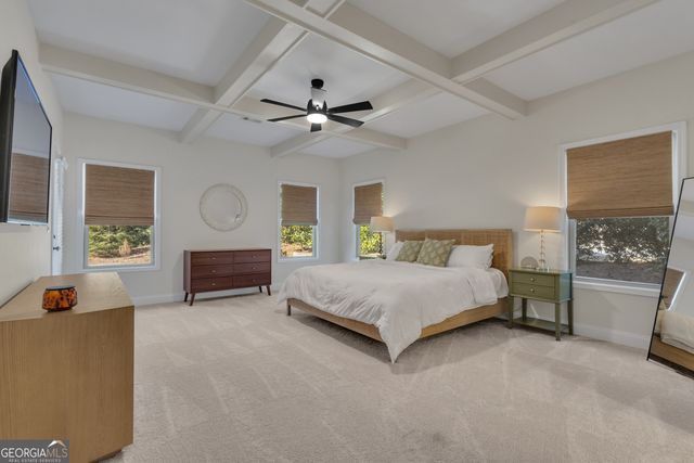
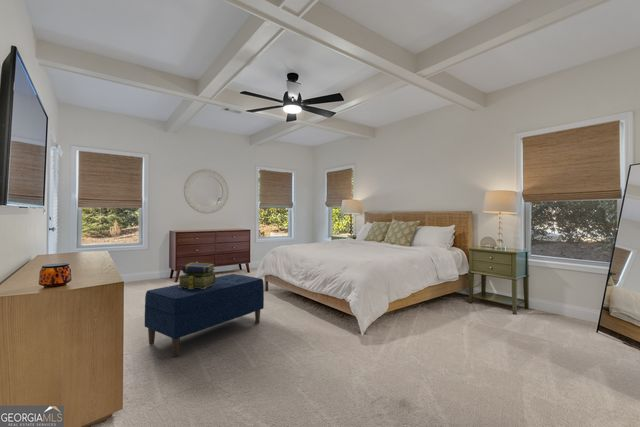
+ bench [144,273,265,357]
+ stack of books [177,262,216,289]
